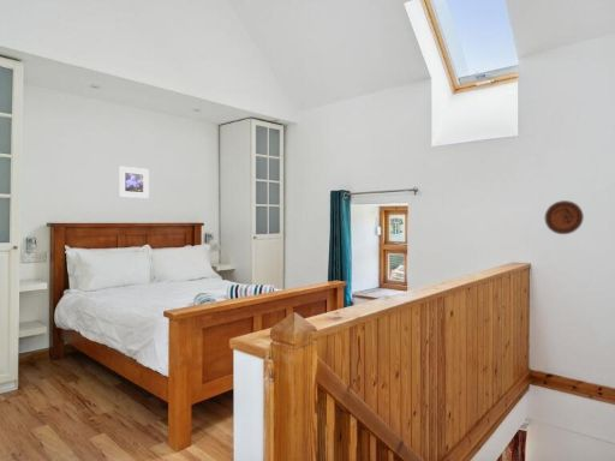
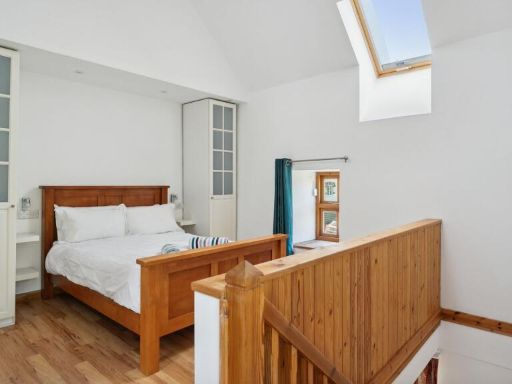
- decorative plate [544,199,585,235]
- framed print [118,164,150,199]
